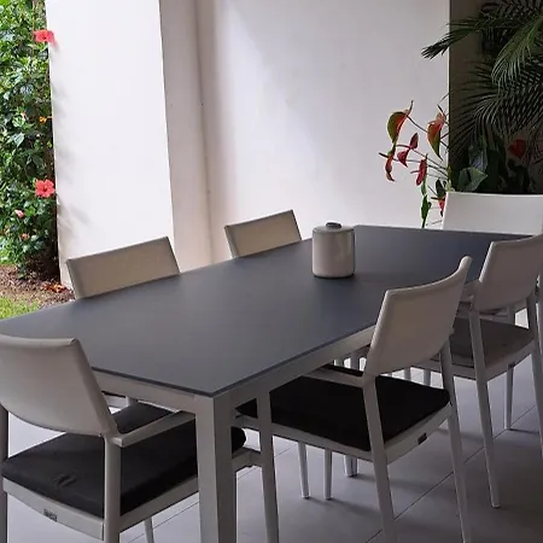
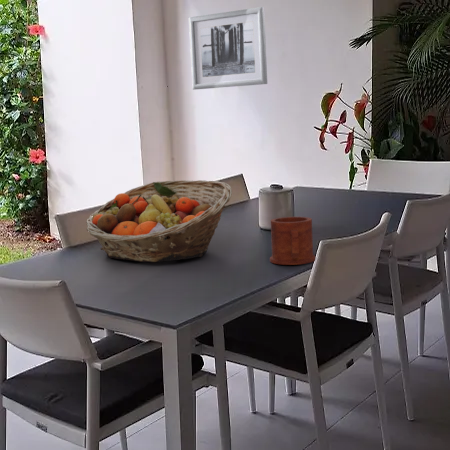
+ mug [269,216,317,266]
+ fruit basket [85,179,233,263]
+ wall art [188,6,268,90]
